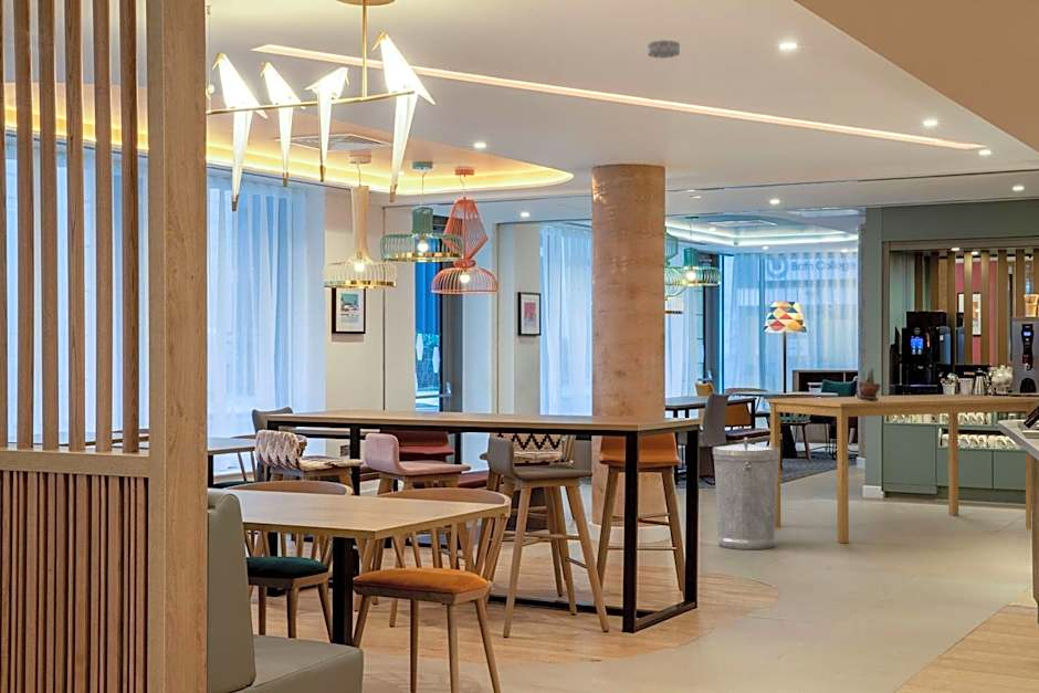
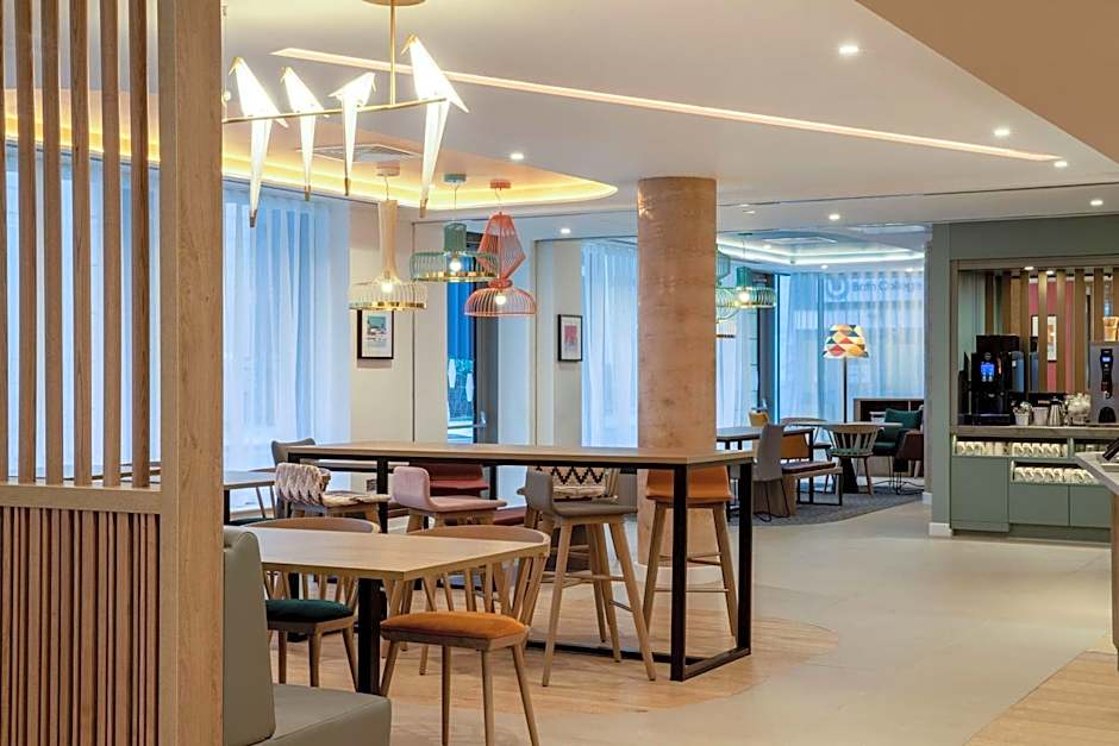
- dining table [765,393,1039,544]
- potted plant [857,366,882,401]
- smoke detector [647,39,681,59]
- trash can [712,437,781,550]
